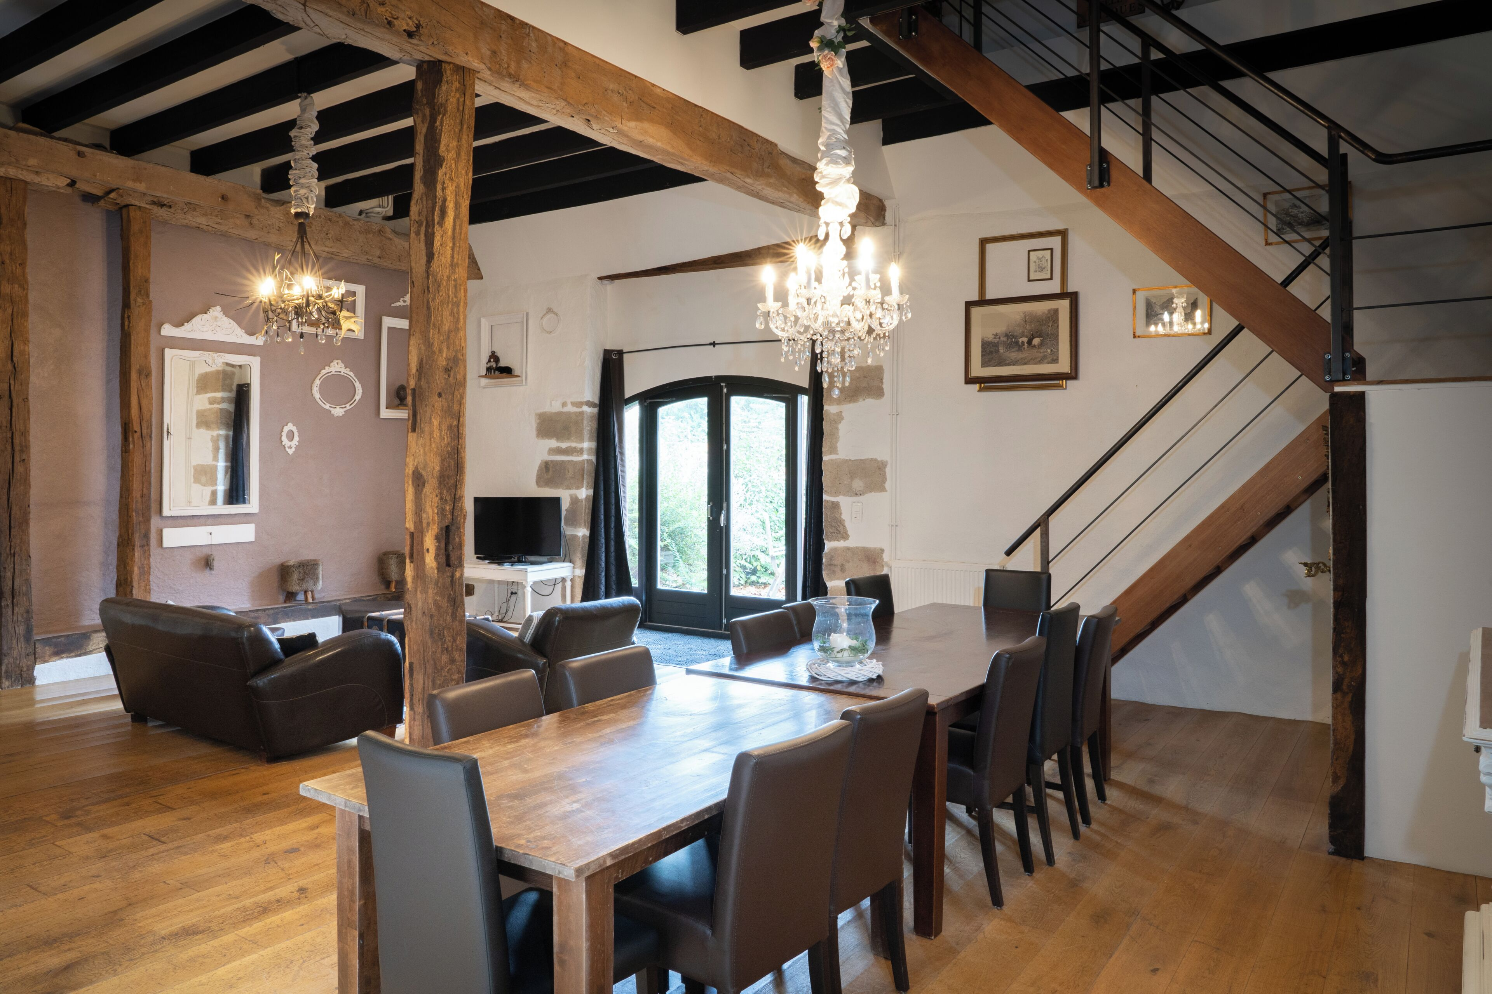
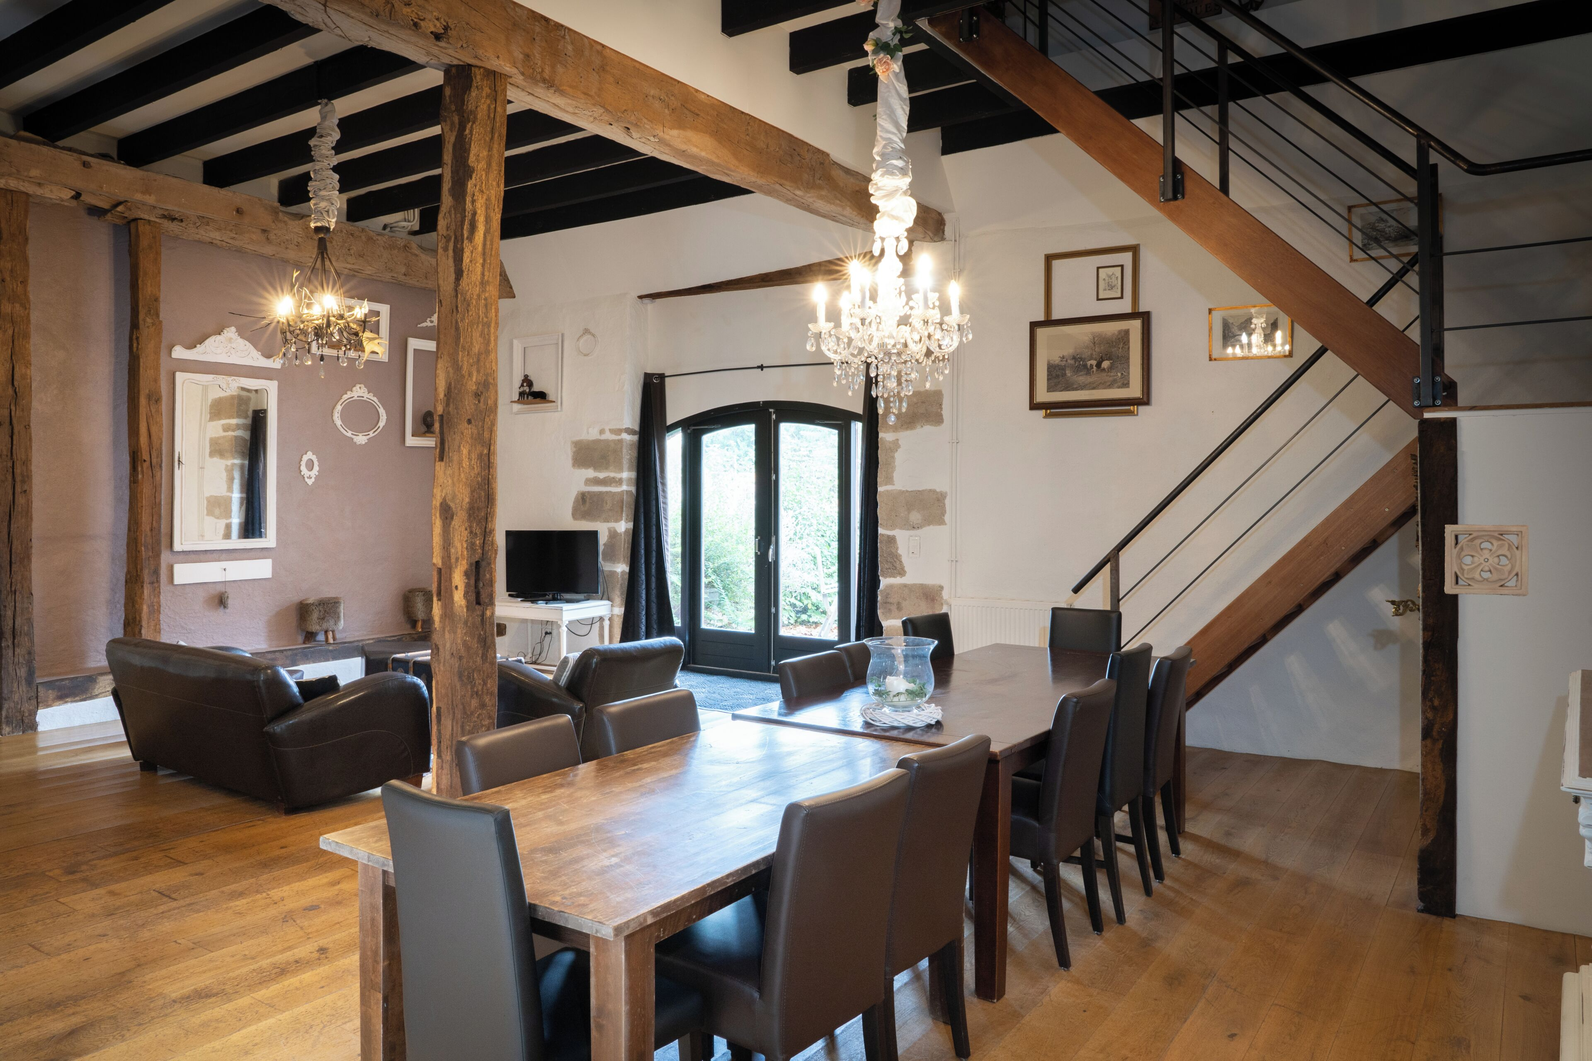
+ wall ornament [1444,523,1529,597]
